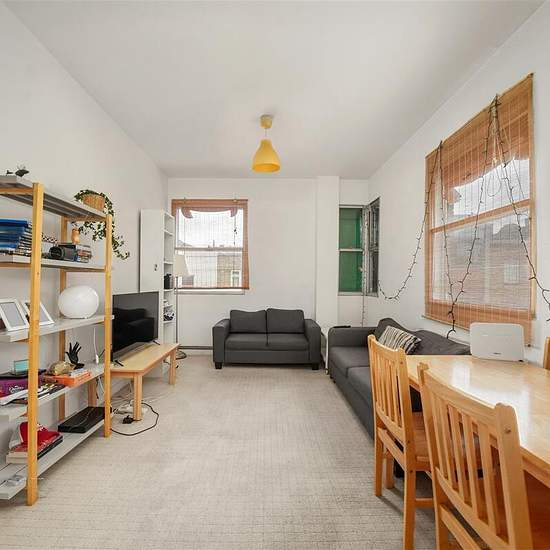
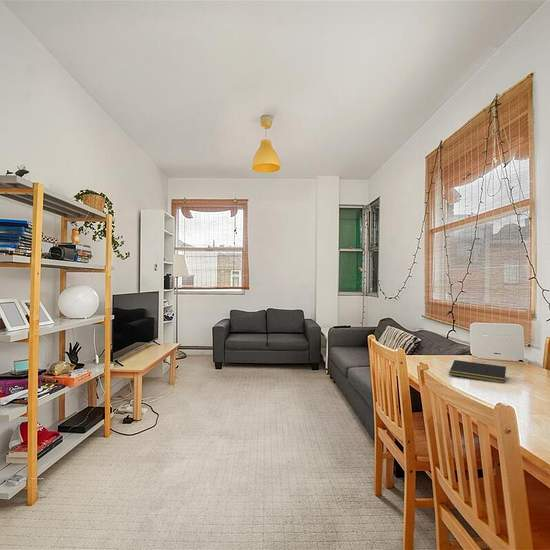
+ notepad [448,359,507,384]
